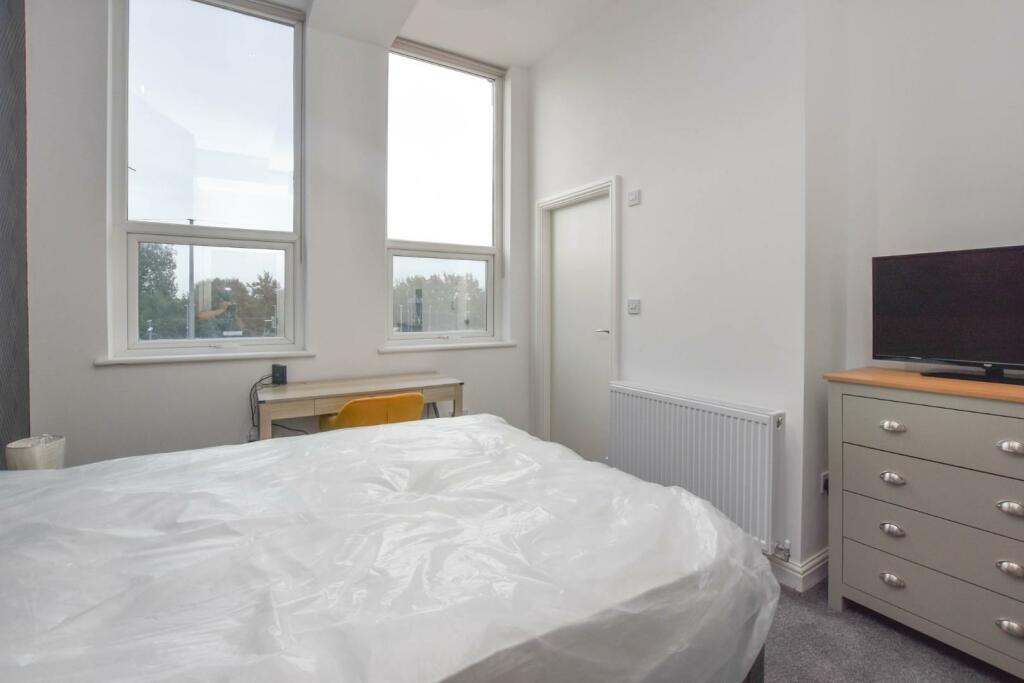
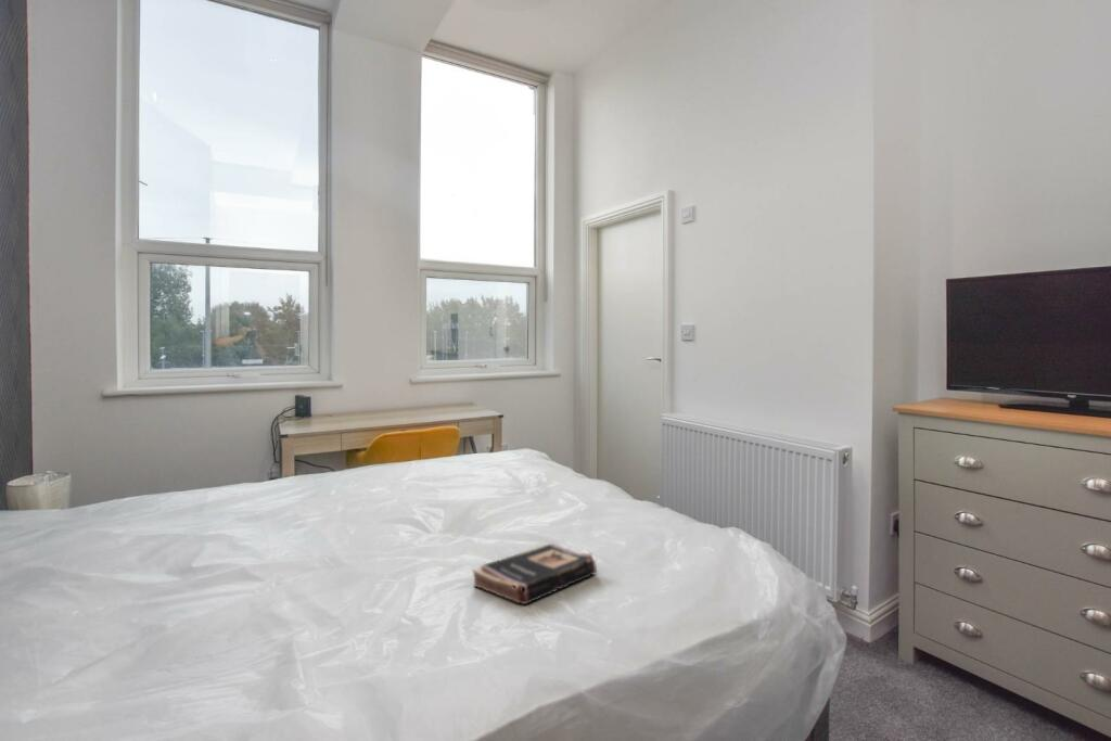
+ book [472,542,598,605]
